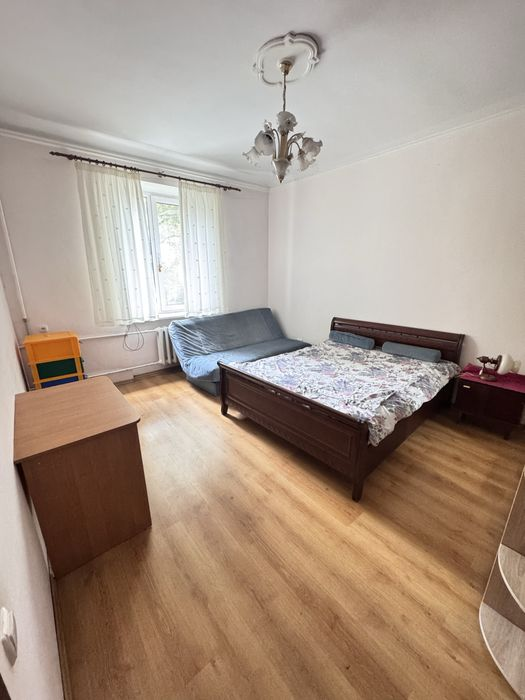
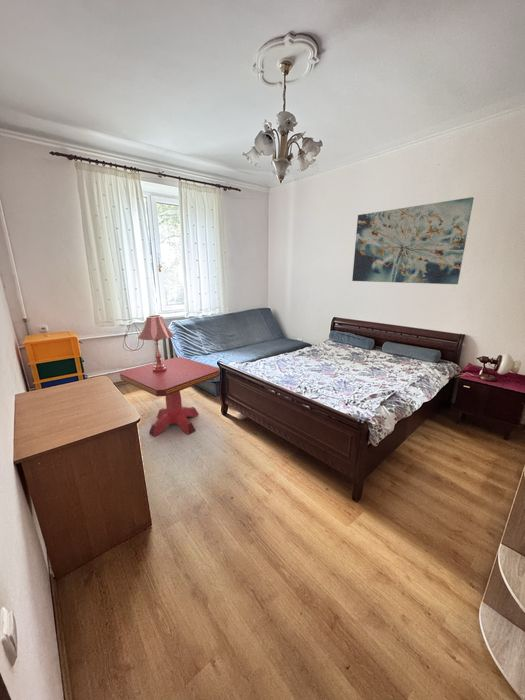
+ side table [119,356,220,437]
+ wall art [351,196,475,285]
+ table lamp [137,314,175,372]
